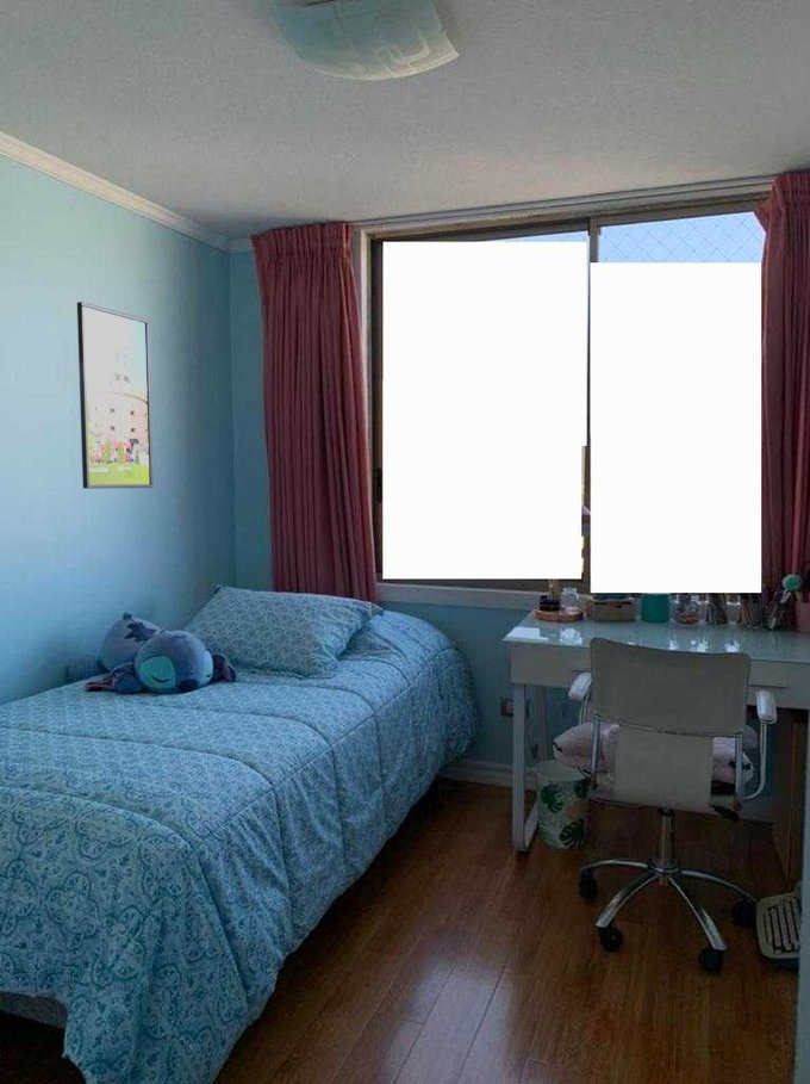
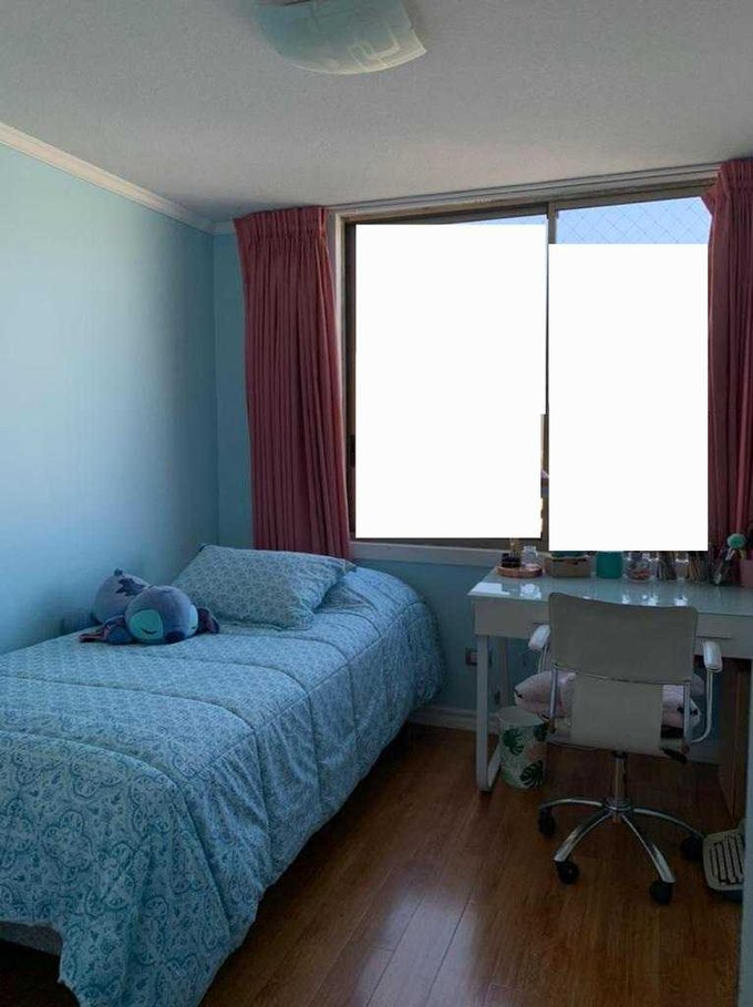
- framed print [76,301,155,490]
